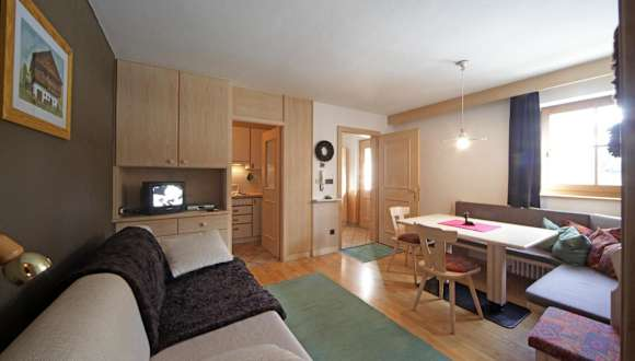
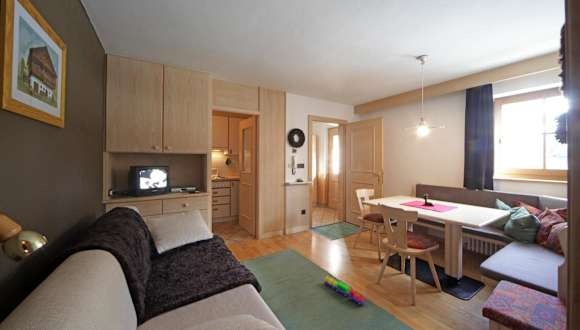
+ toy train [324,275,366,306]
